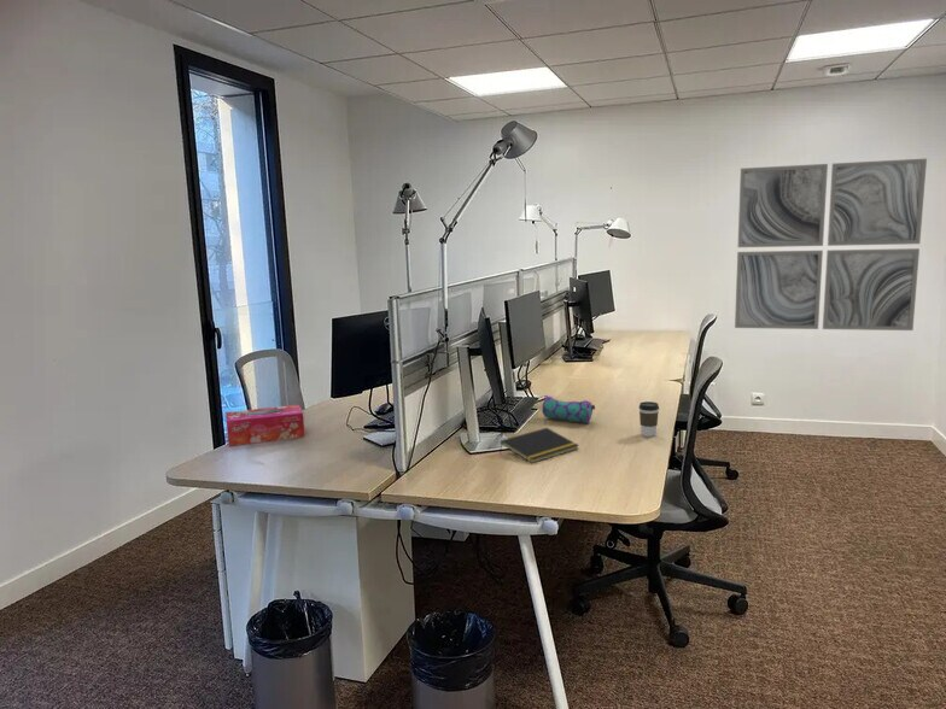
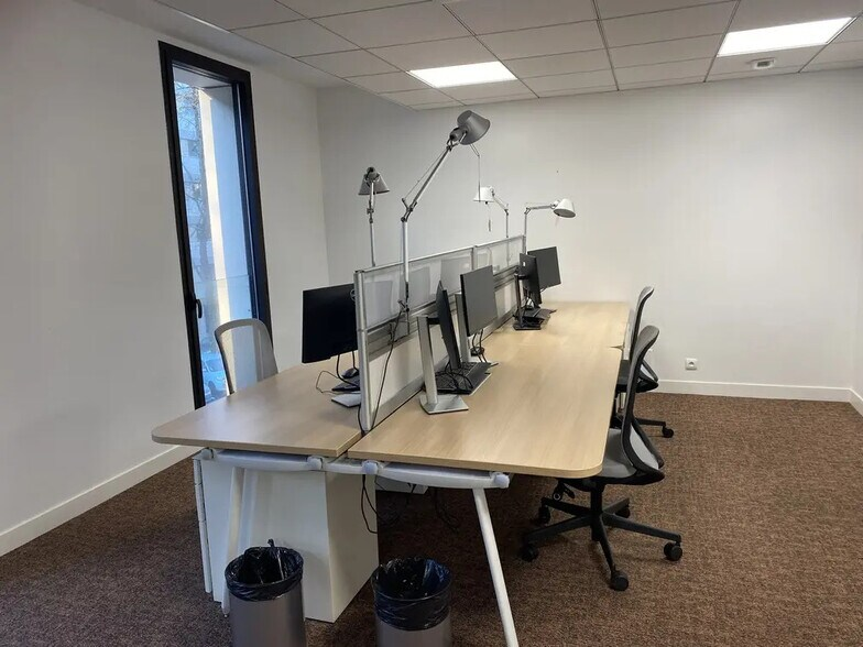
- wall art [734,158,928,332]
- notepad [498,427,580,464]
- pencil case [541,394,596,424]
- tissue box [224,404,305,447]
- coffee cup [638,400,660,438]
